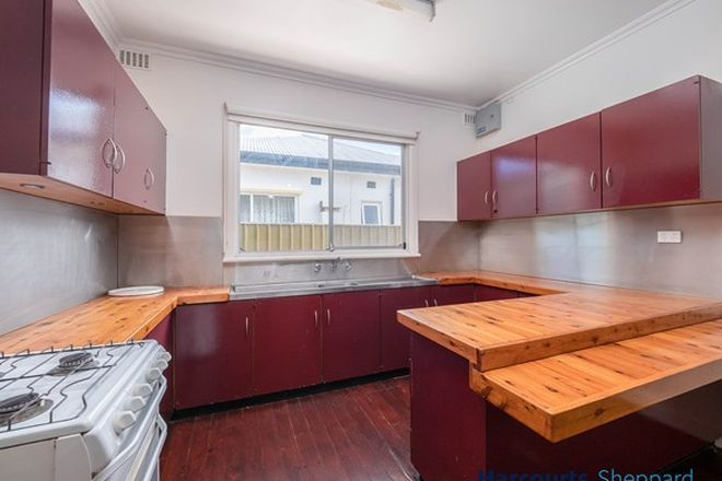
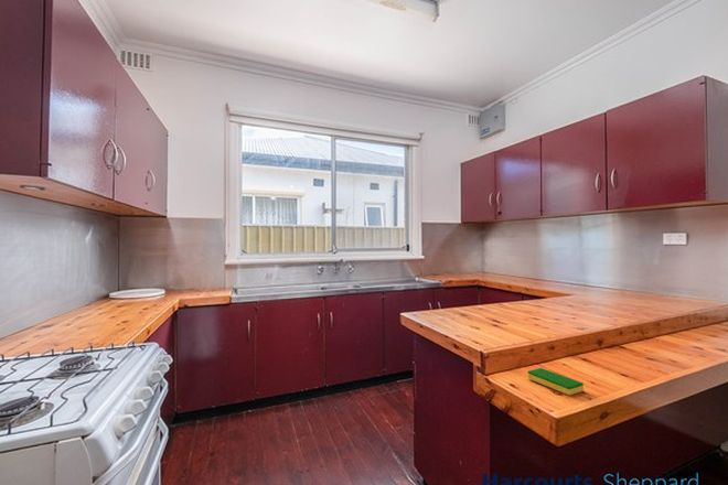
+ dish sponge [526,367,585,397]
